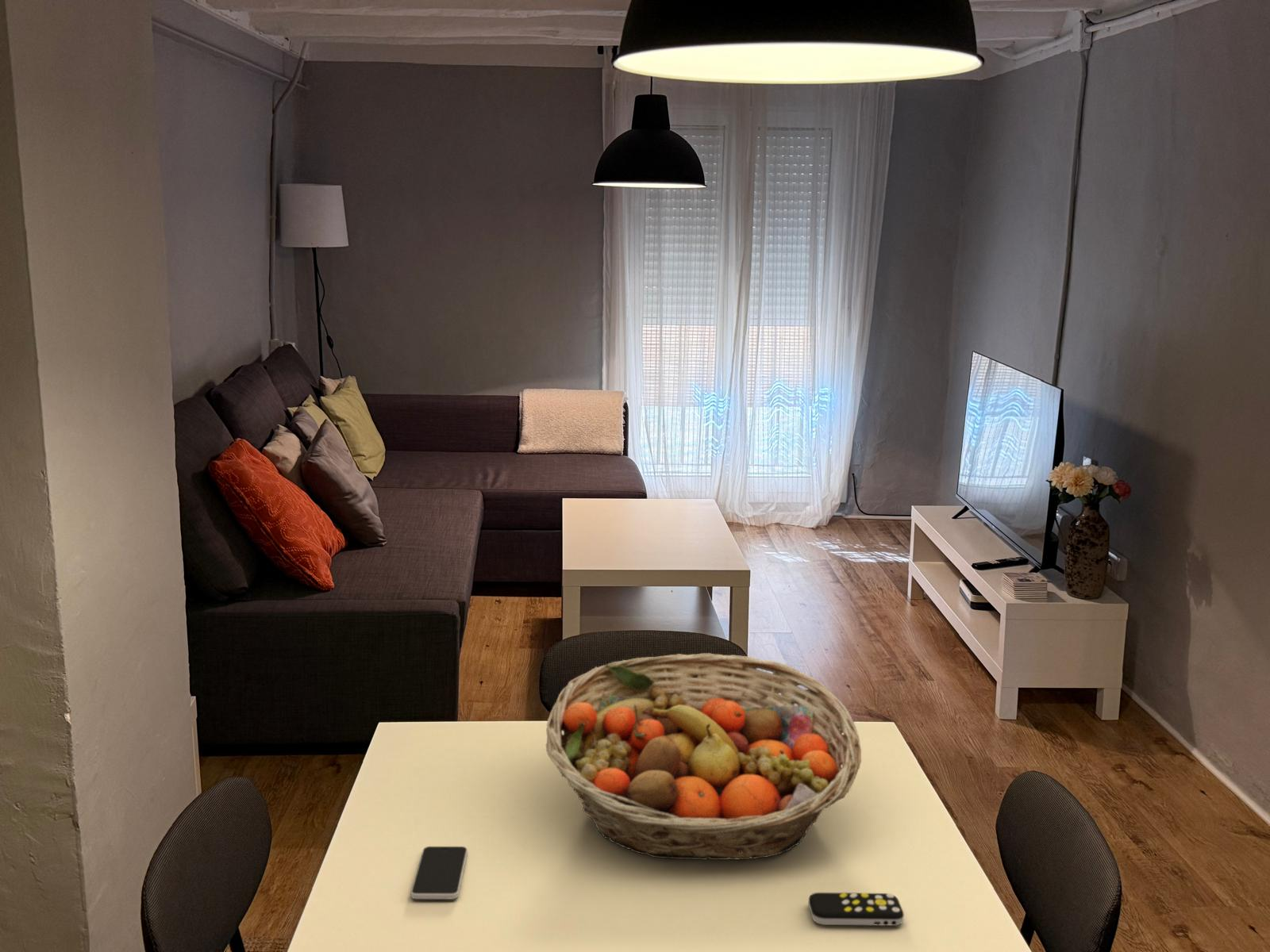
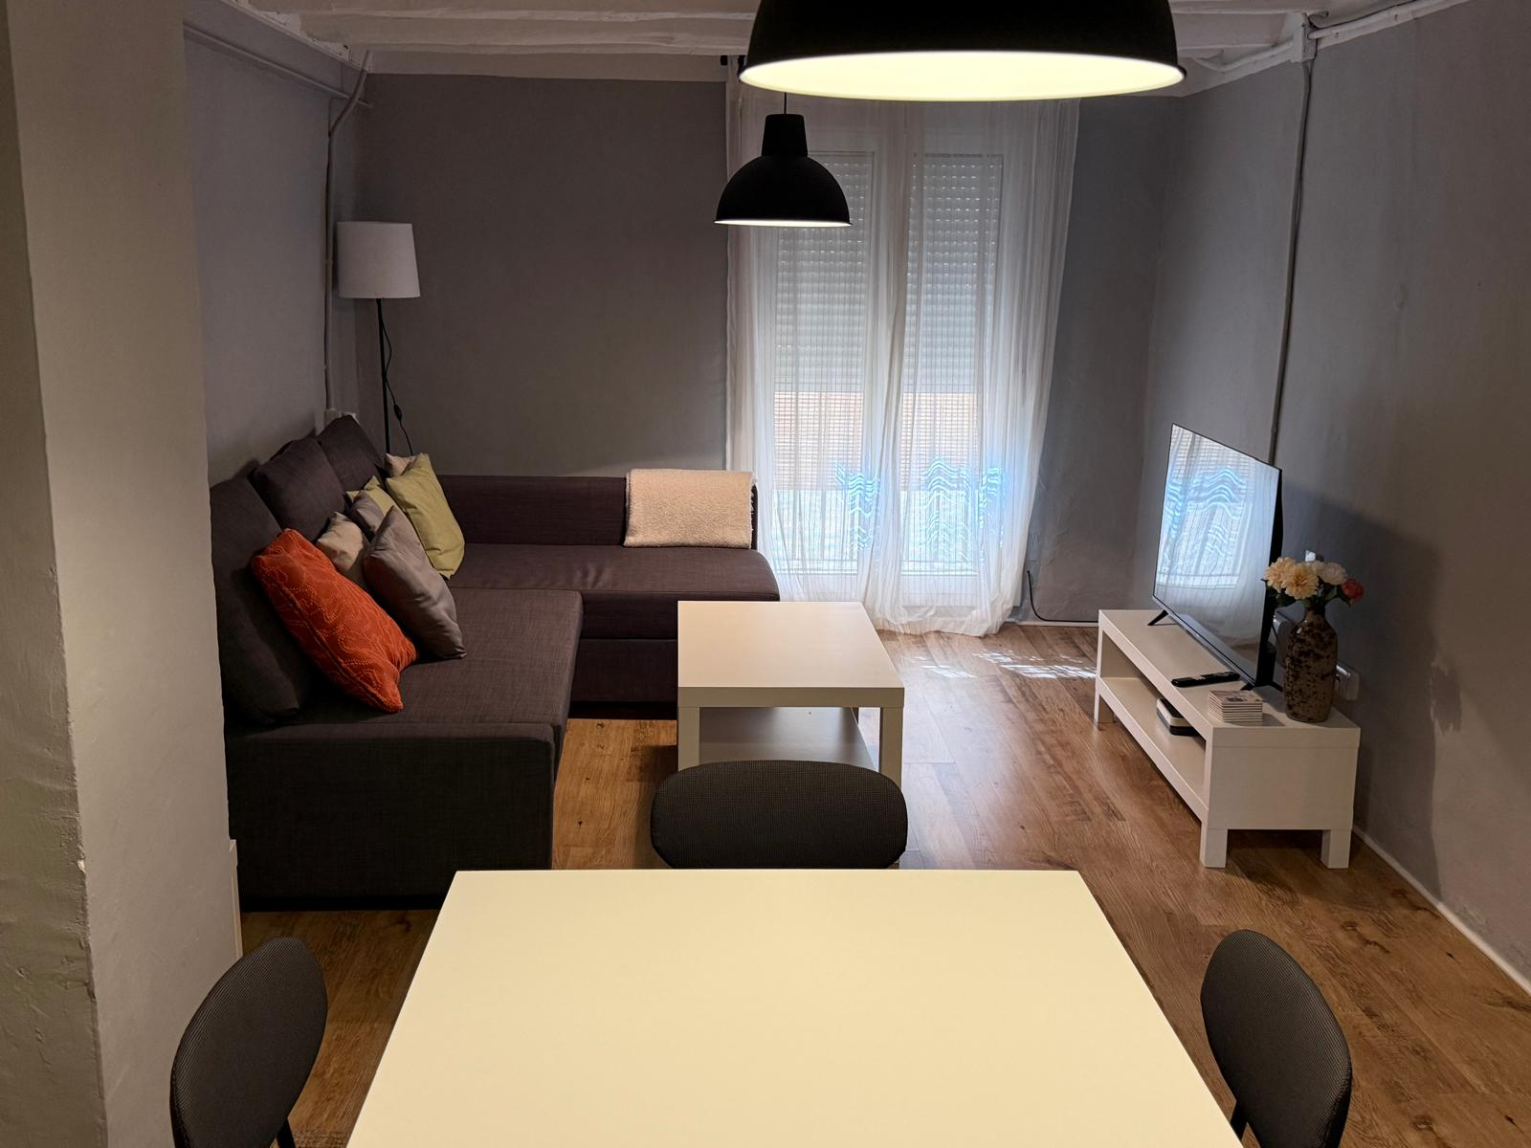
- smartphone [410,846,468,900]
- fruit basket [545,653,862,861]
- remote control [808,892,905,927]
